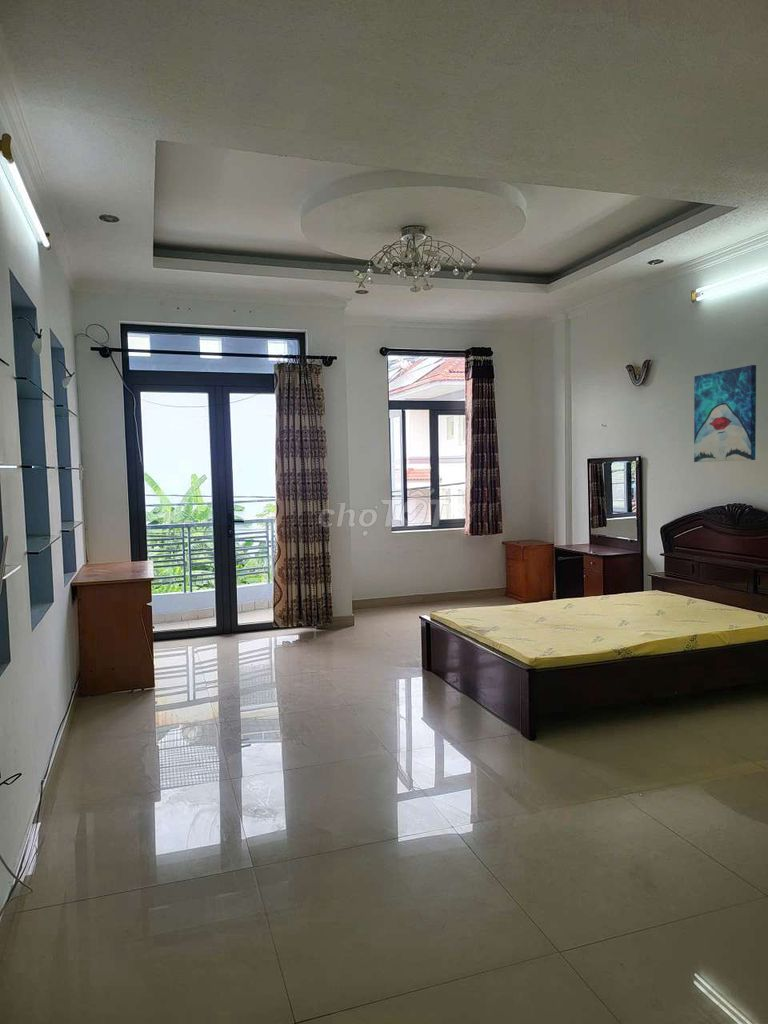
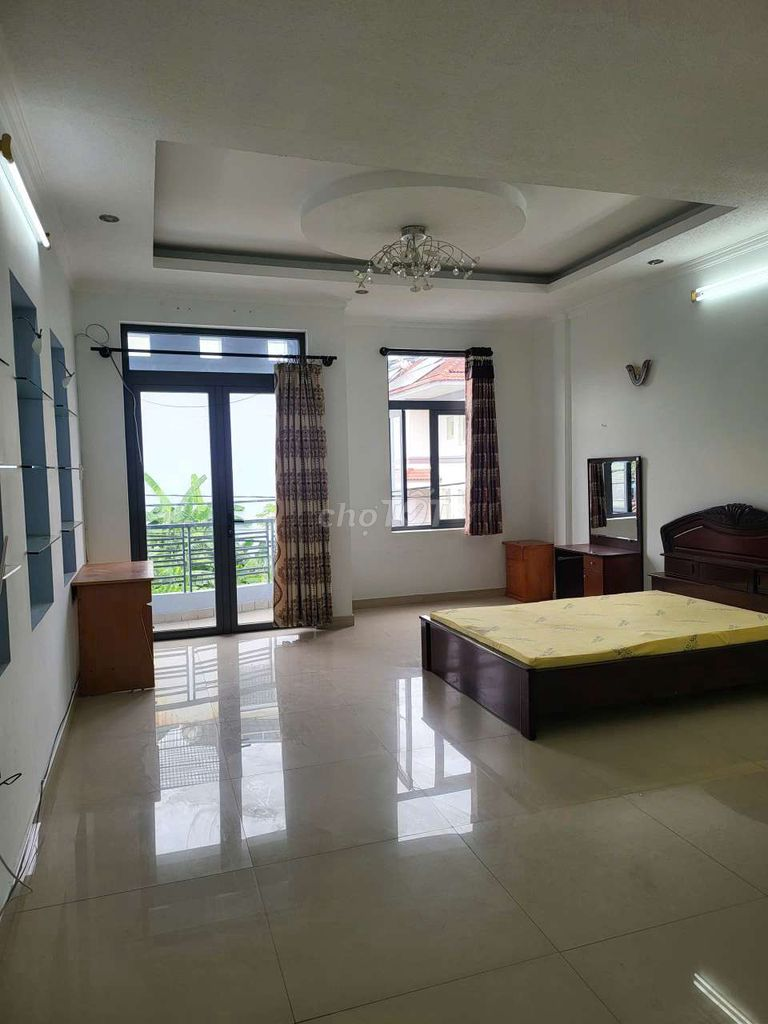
- wall art [693,364,757,463]
